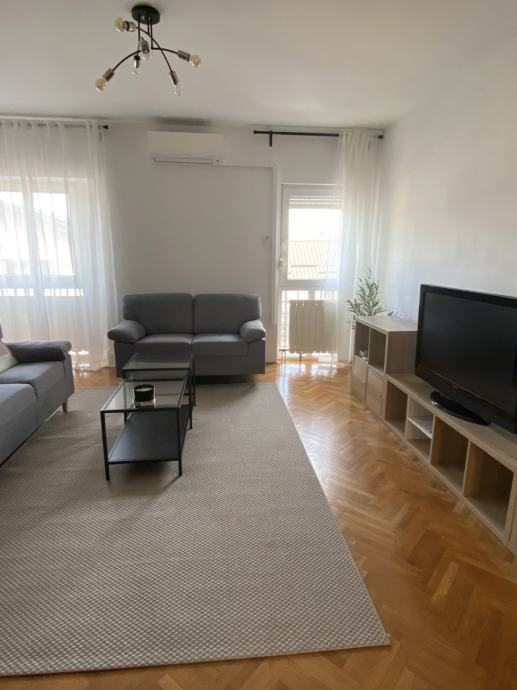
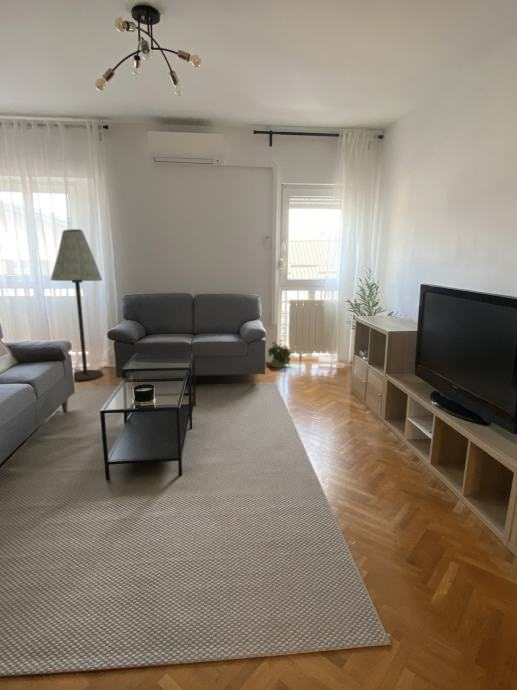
+ floor lamp [49,228,104,382]
+ potted plant [267,339,295,369]
